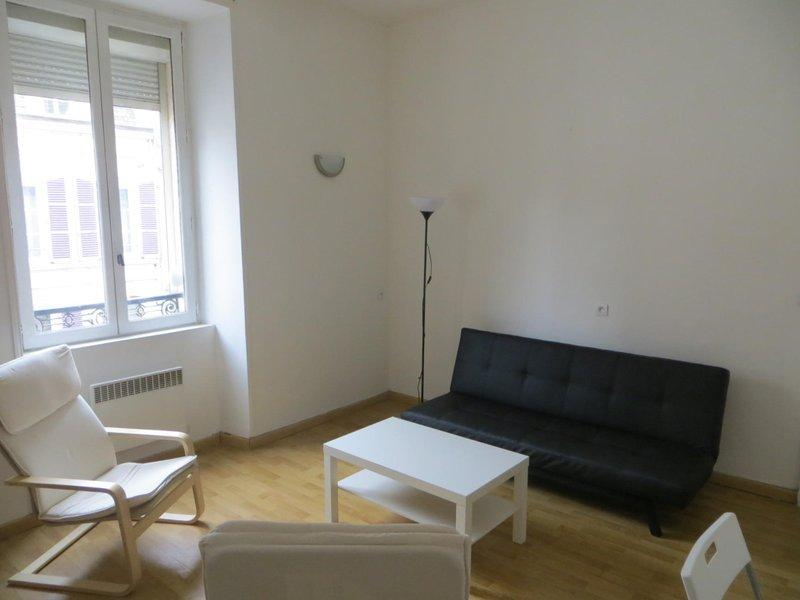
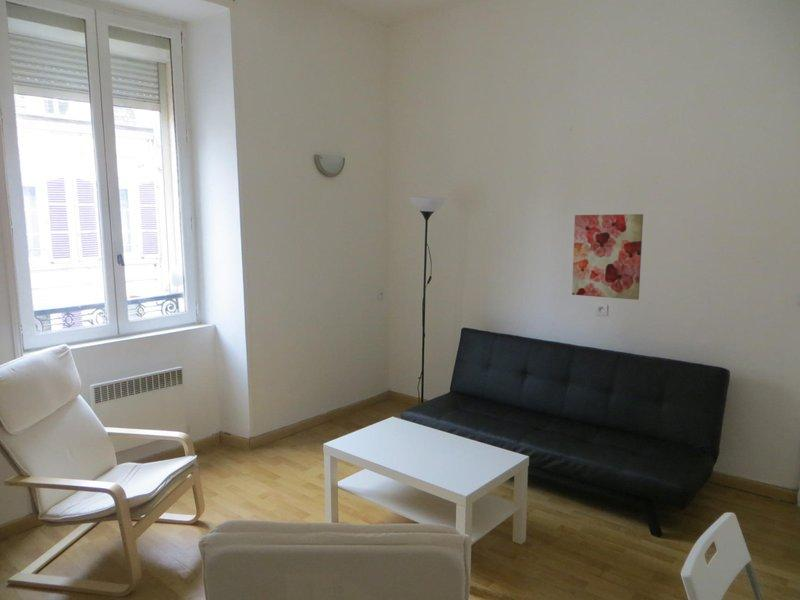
+ wall art [571,213,644,301]
